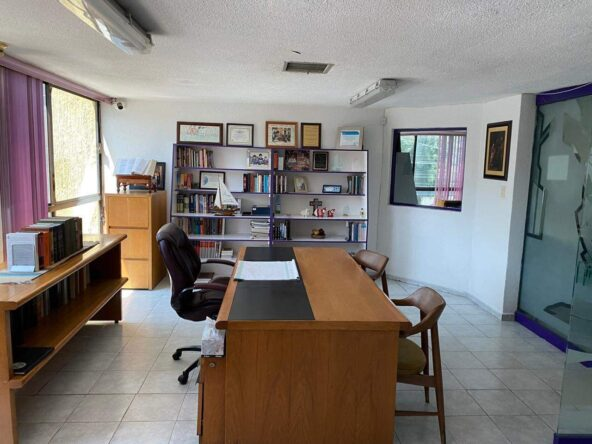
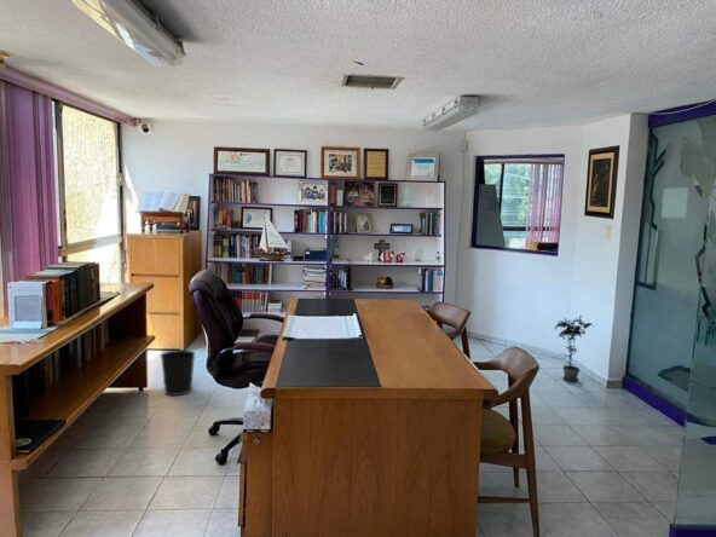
+ wastebasket [160,348,196,397]
+ potted plant [554,314,594,382]
